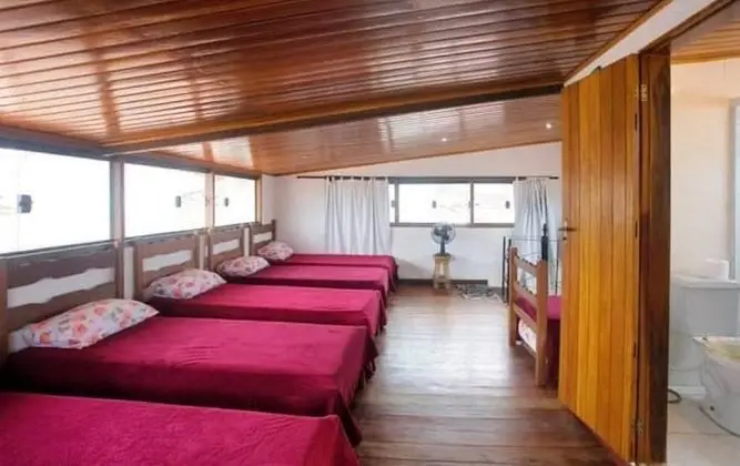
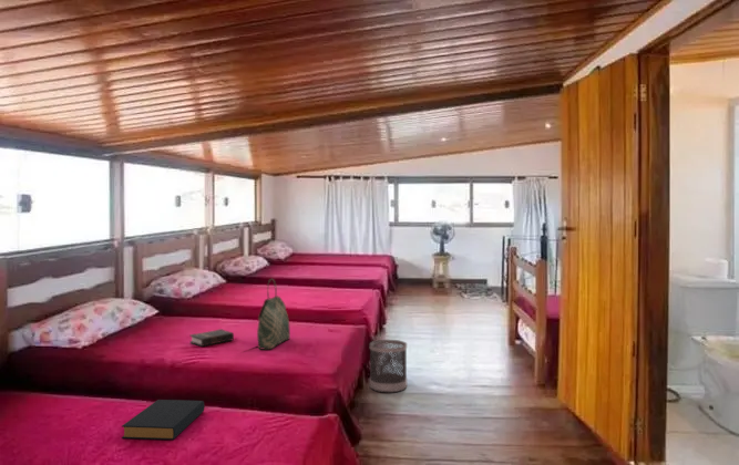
+ tote bag [256,278,291,350]
+ wastebasket [369,339,408,394]
+ hardback book [189,328,235,348]
+ hardback book [121,399,206,441]
